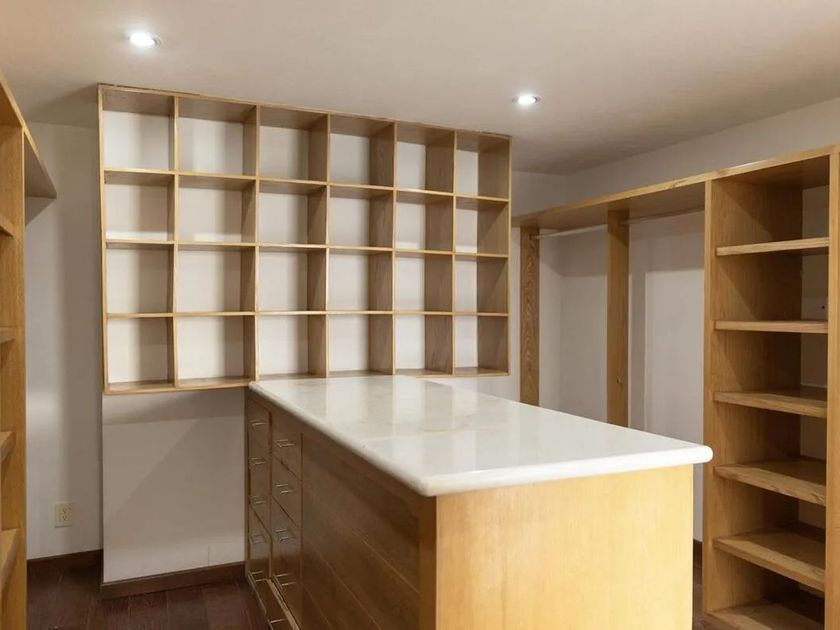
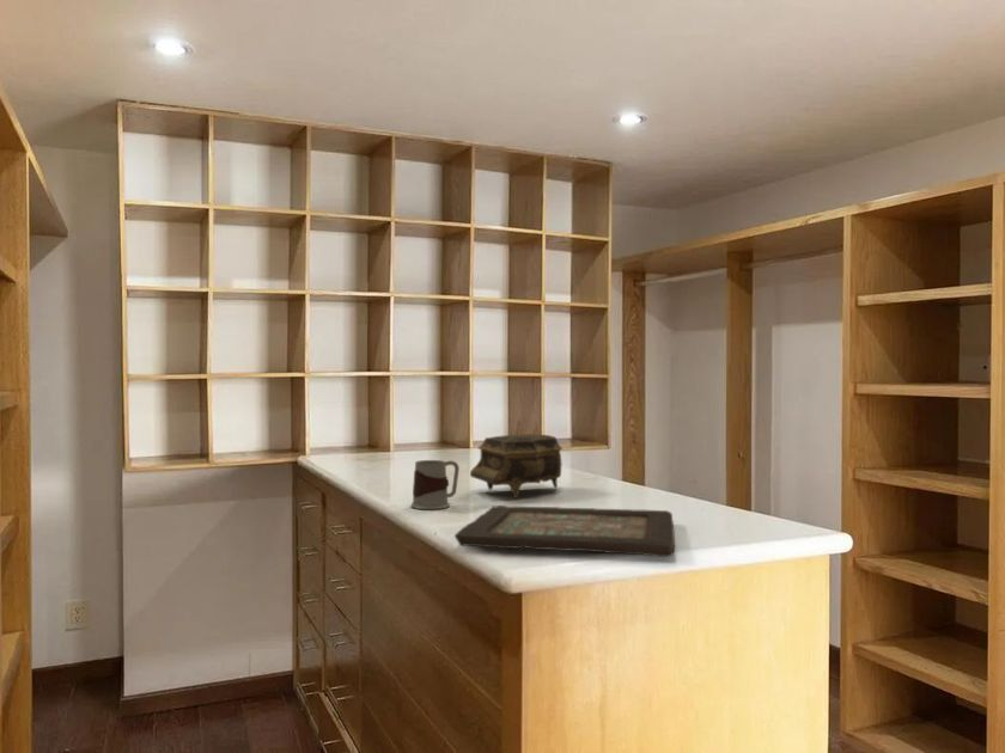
+ mug [409,459,461,510]
+ jewelry box [469,433,564,500]
+ decorative tray [453,504,676,558]
